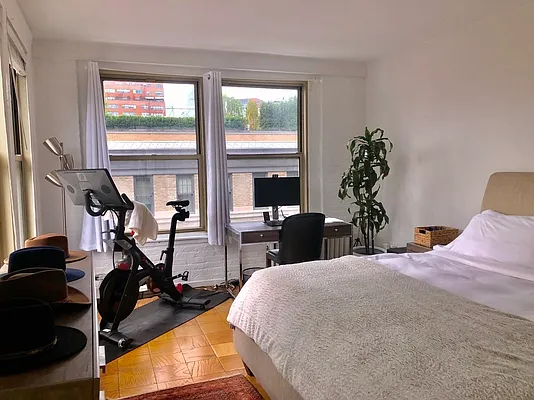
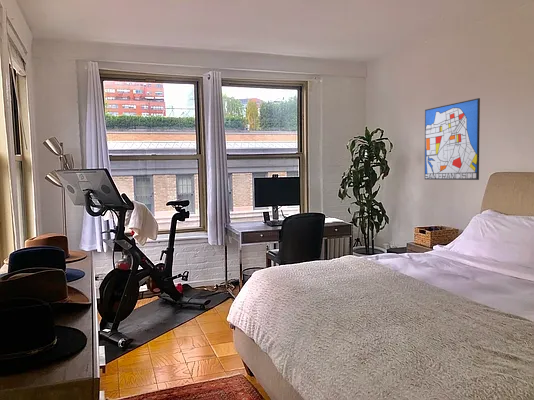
+ wall art [424,97,481,181]
